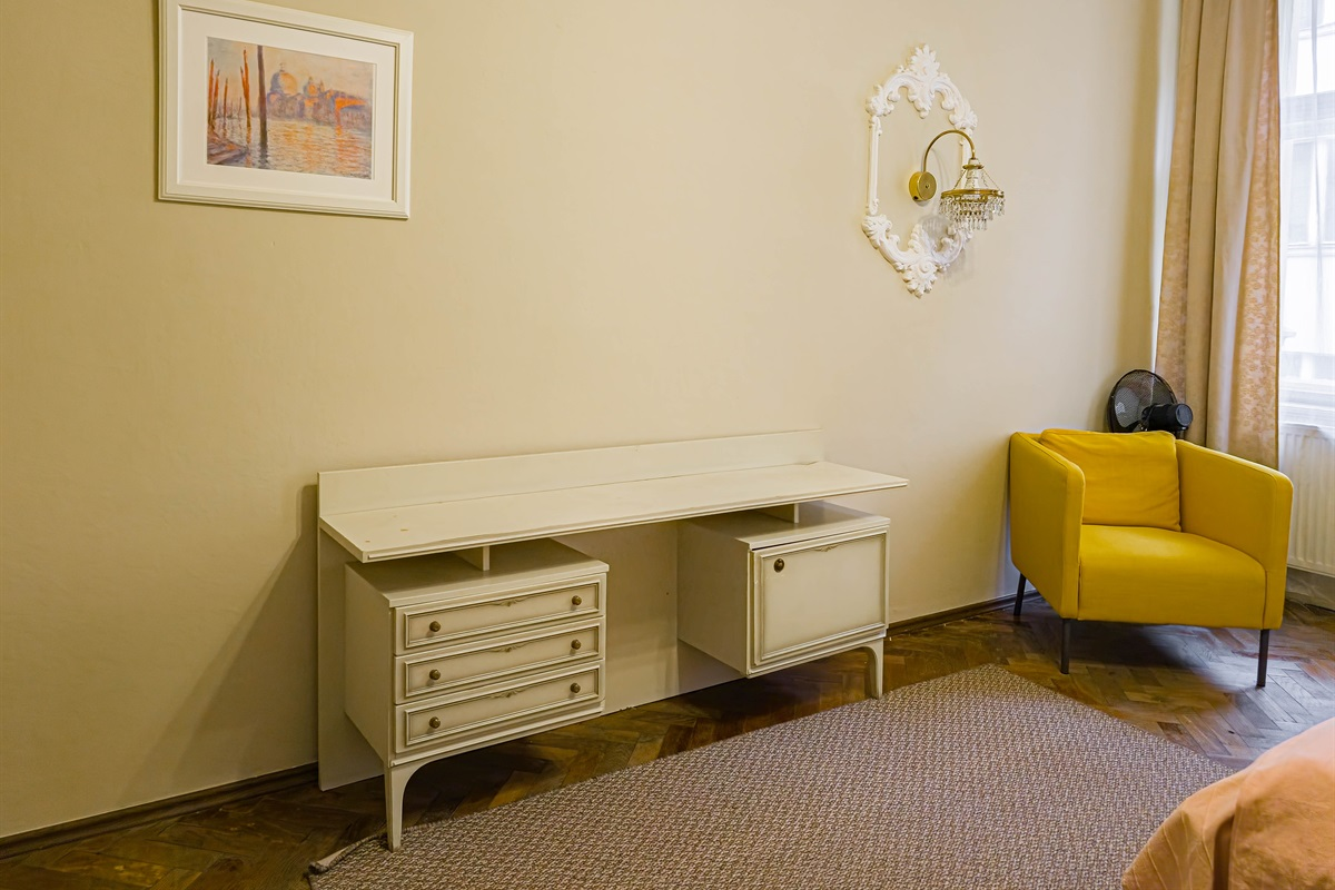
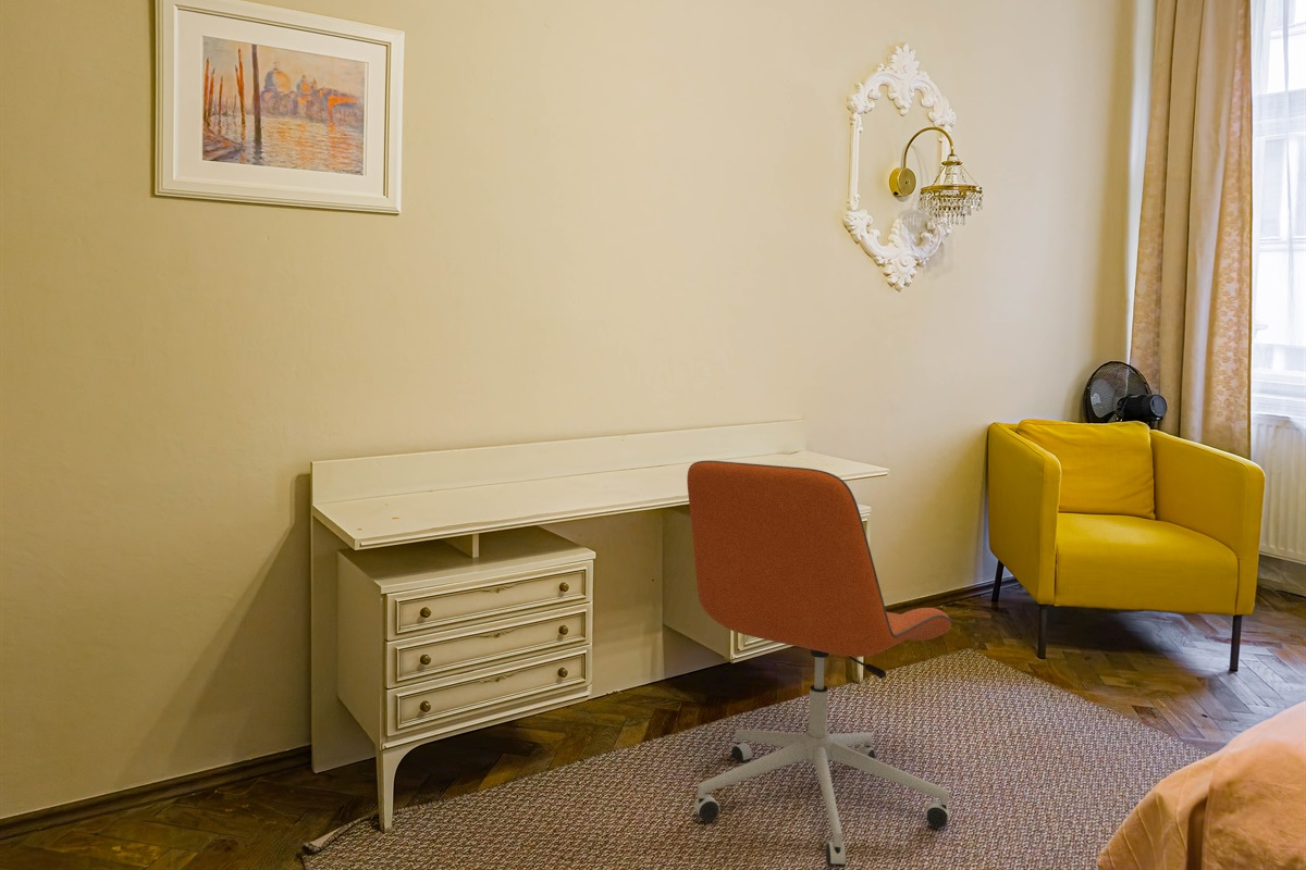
+ office chair [686,460,953,869]
